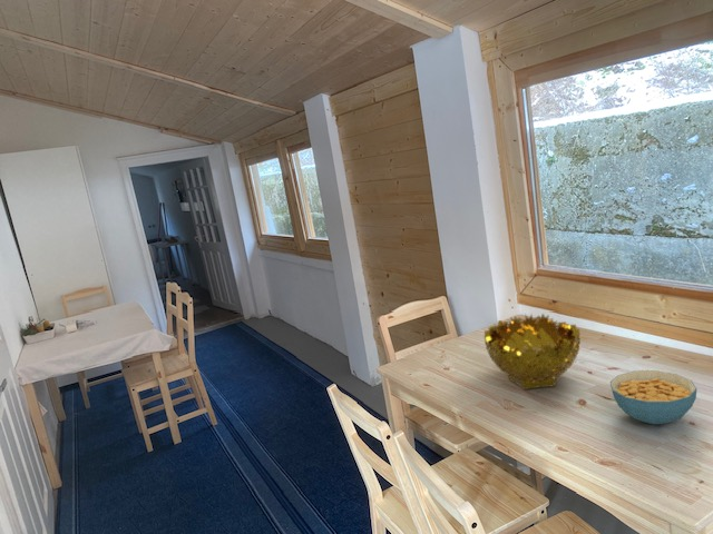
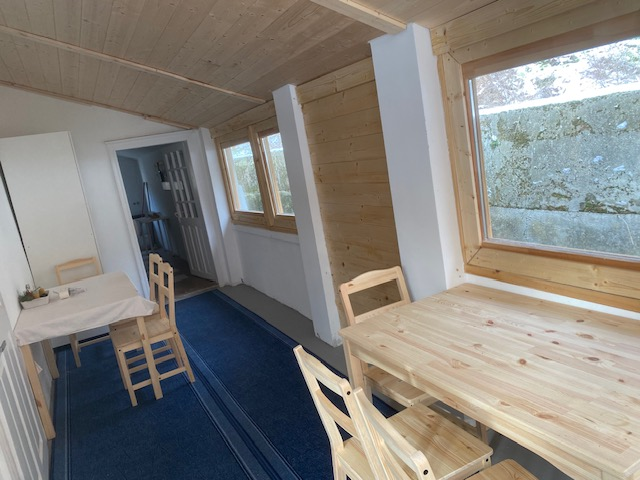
- decorative bowl [484,313,582,390]
- cereal bowl [609,369,697,425]
